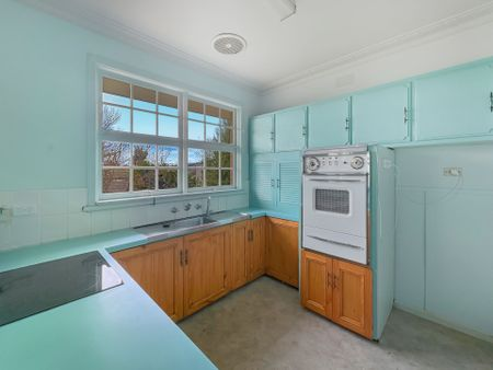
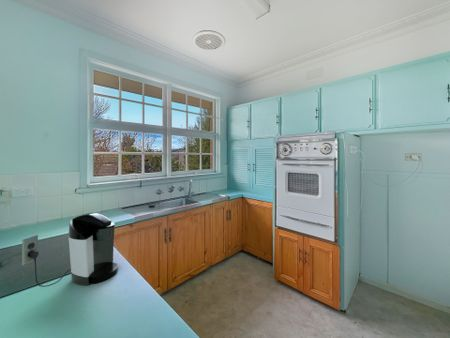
+ coffee maker [21,212,119,288]
